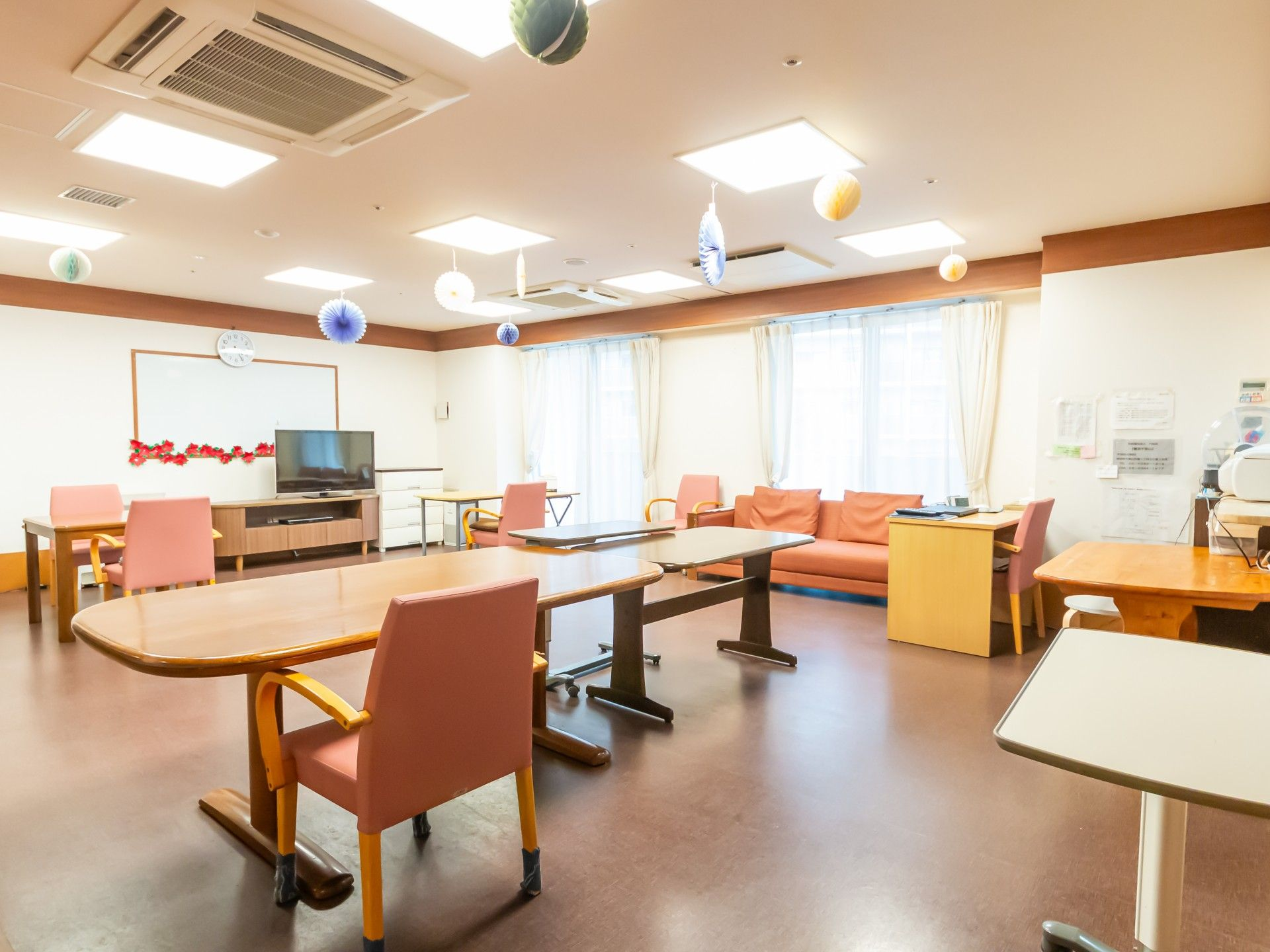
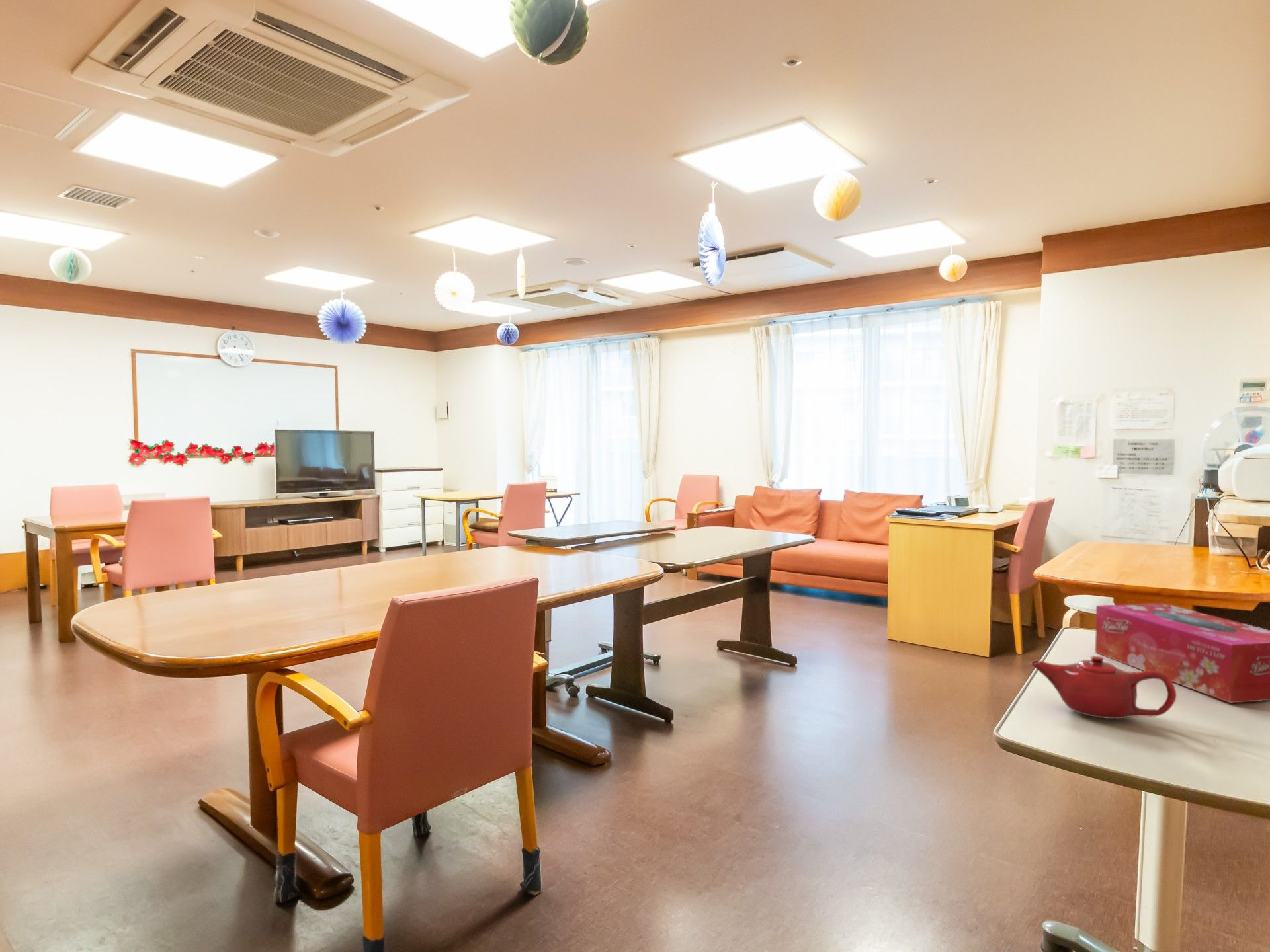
+ tissue box [1095,602,1270,704]
+ teapot [1029,655,1177,719]
